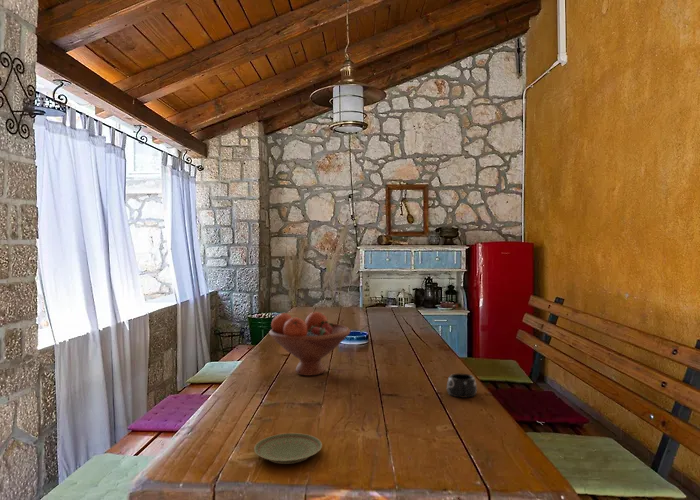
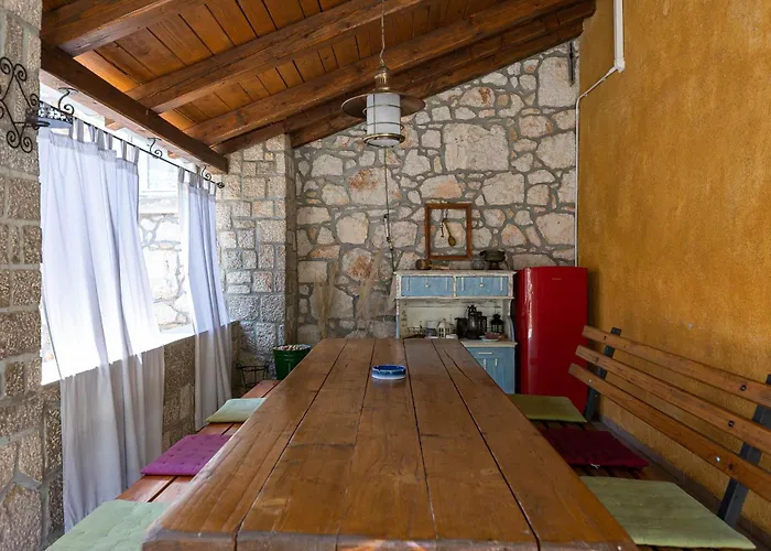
- plate [253,432,323,465]
- fruit bowl [268,311,351,377]
- mug [446,372,478,399]
